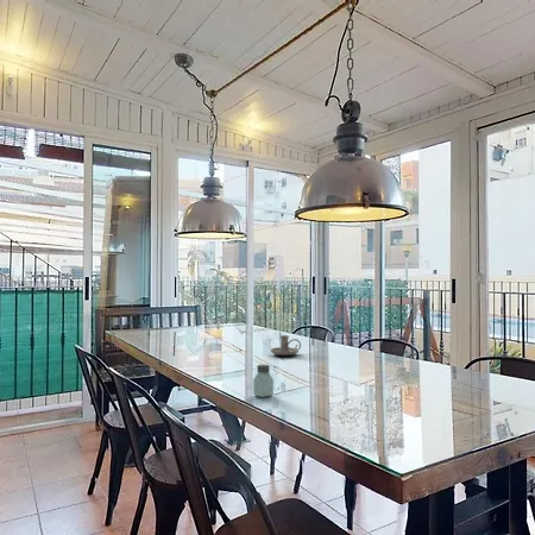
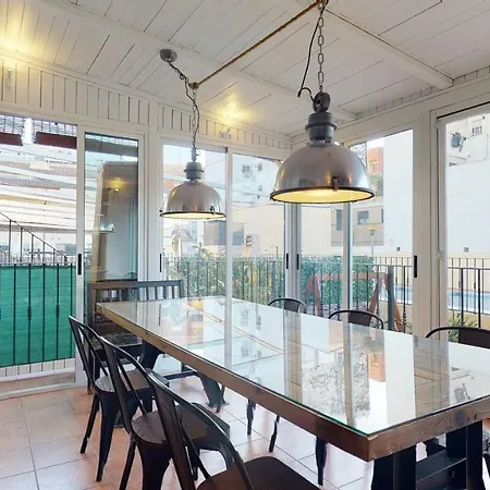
- saltshaker [252,364,275,398]
- candle holder [269,334,302,357]
